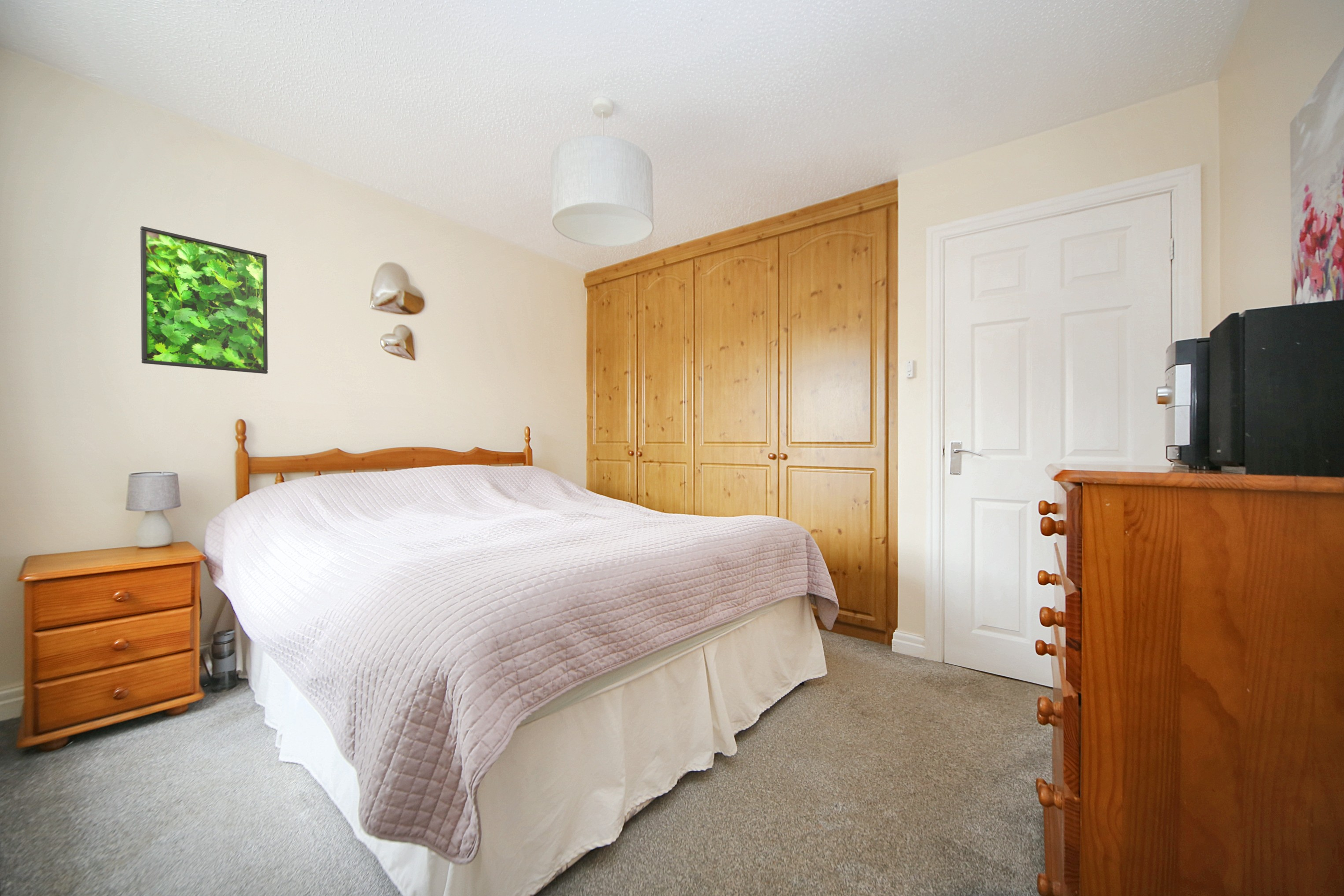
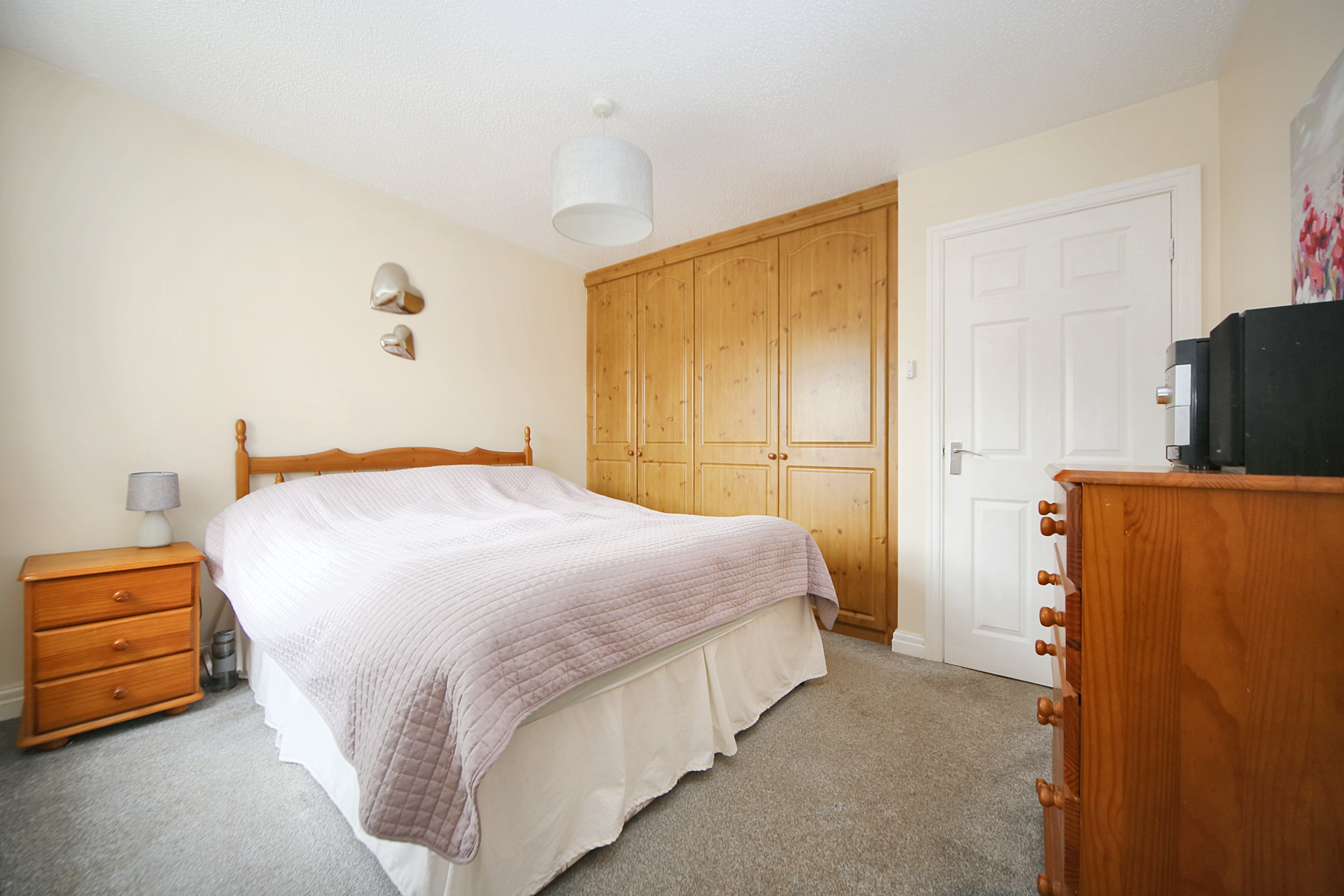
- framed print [140,226,268,374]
